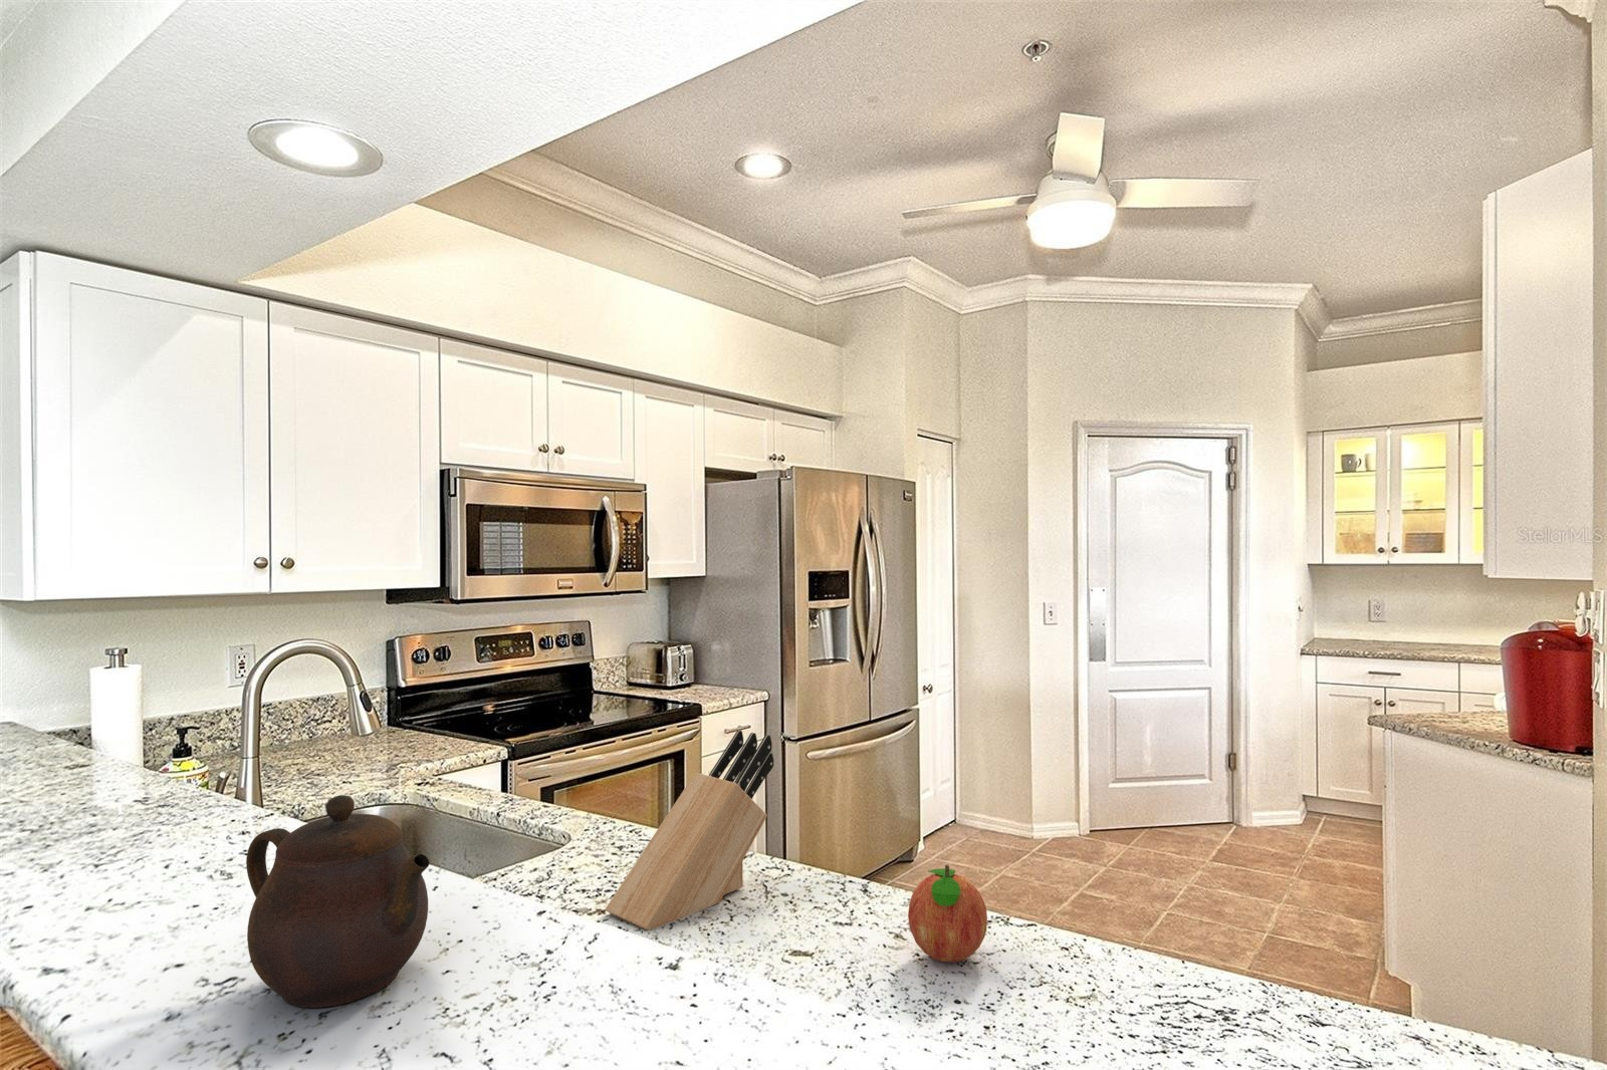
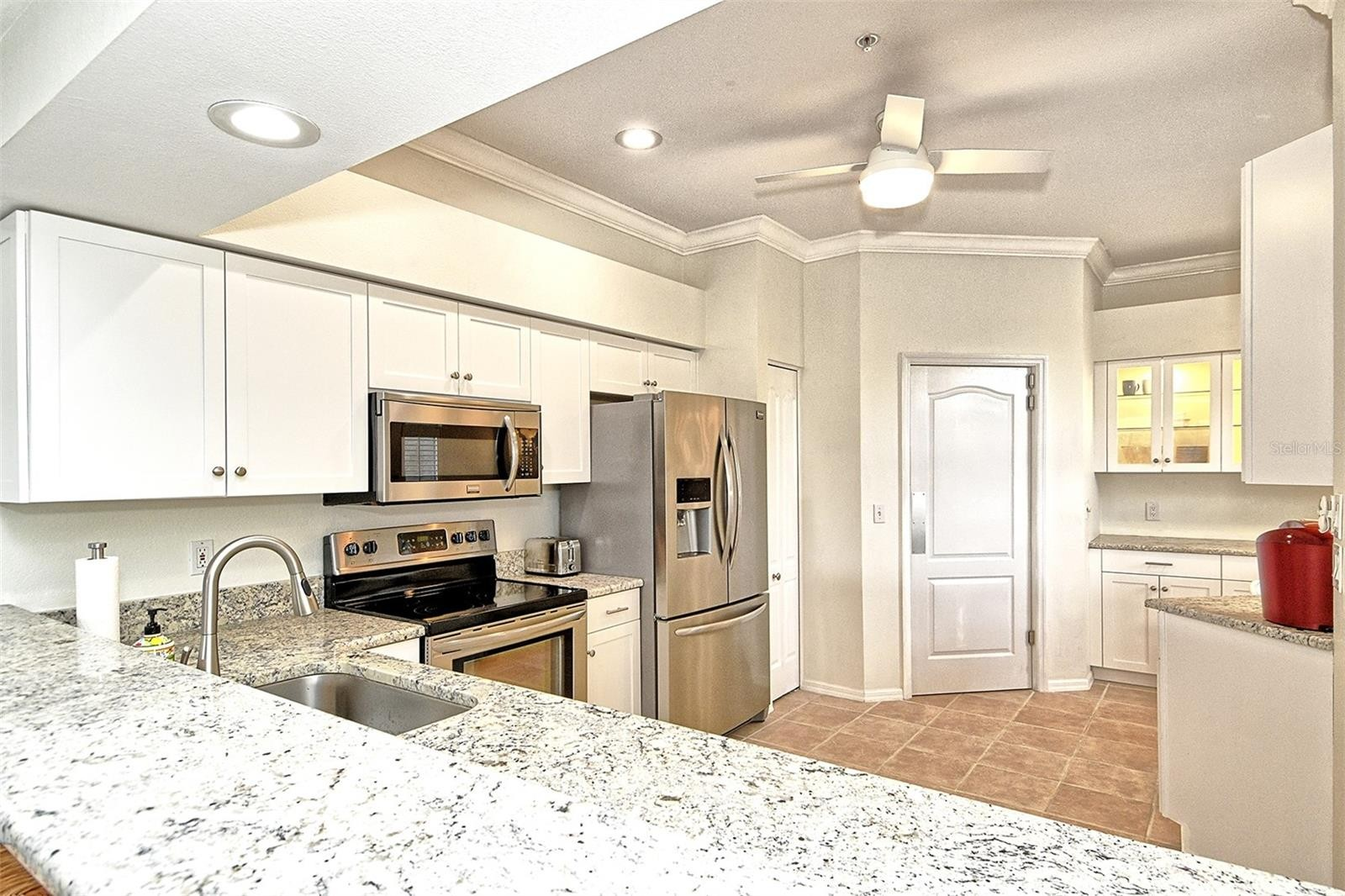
- teapot [245,794,431,1009]
- fruit [907,865,988,964]
- knife block [605,728,774,931]
